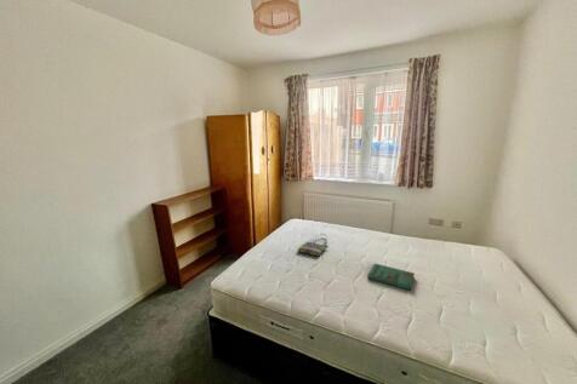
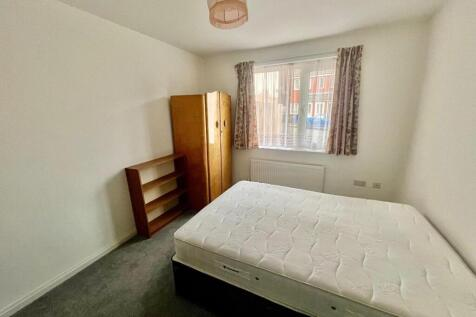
- book [366,262,416,292]
- tote bag [297,233,330,258]
